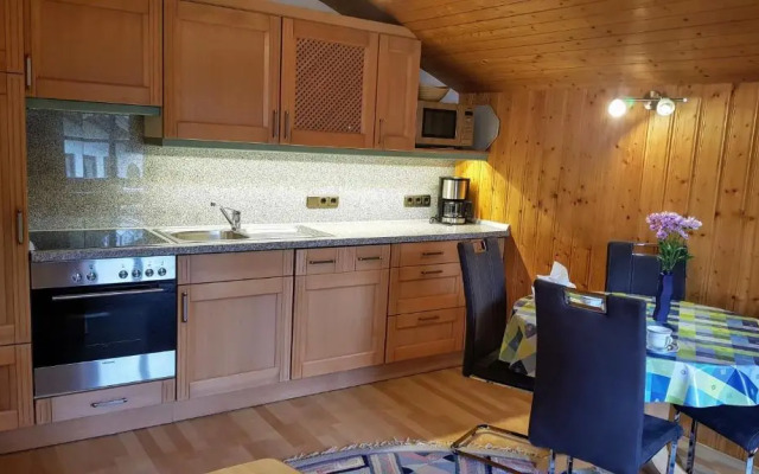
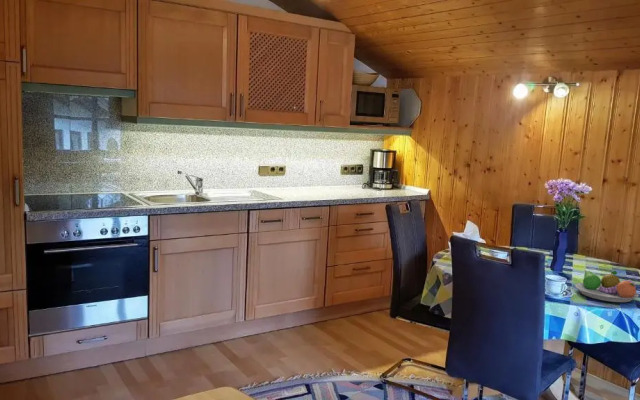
+ fruit bowl [574,269,640,303]
